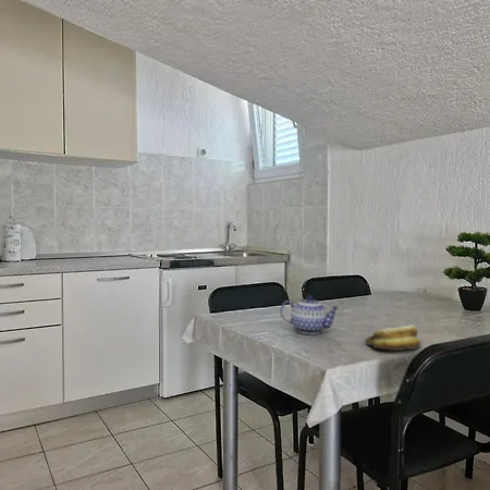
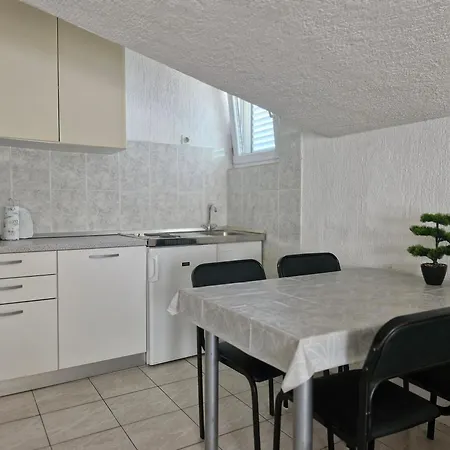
- teapot [279,294,340,335]
- banana [364,324,421,352]
